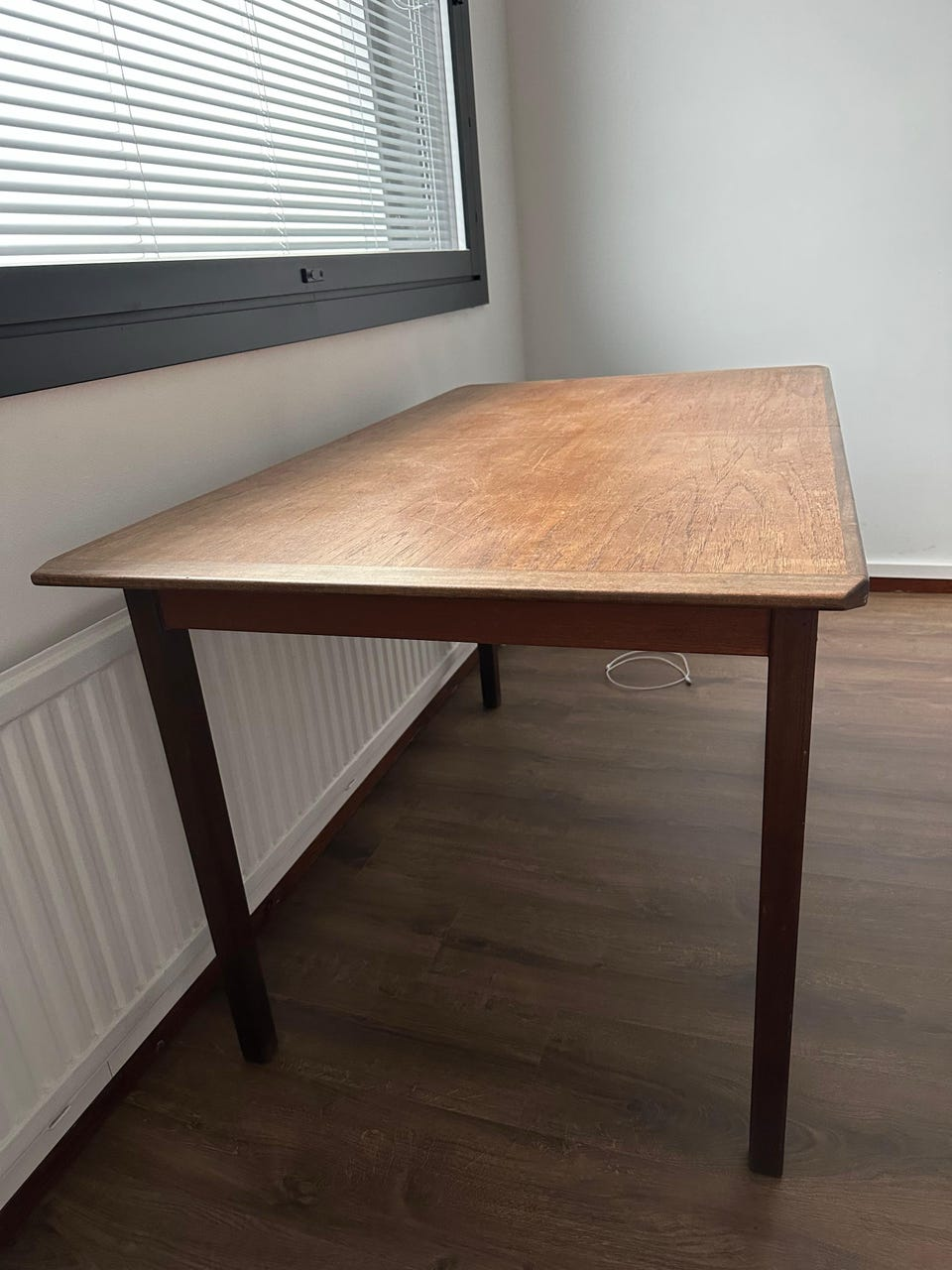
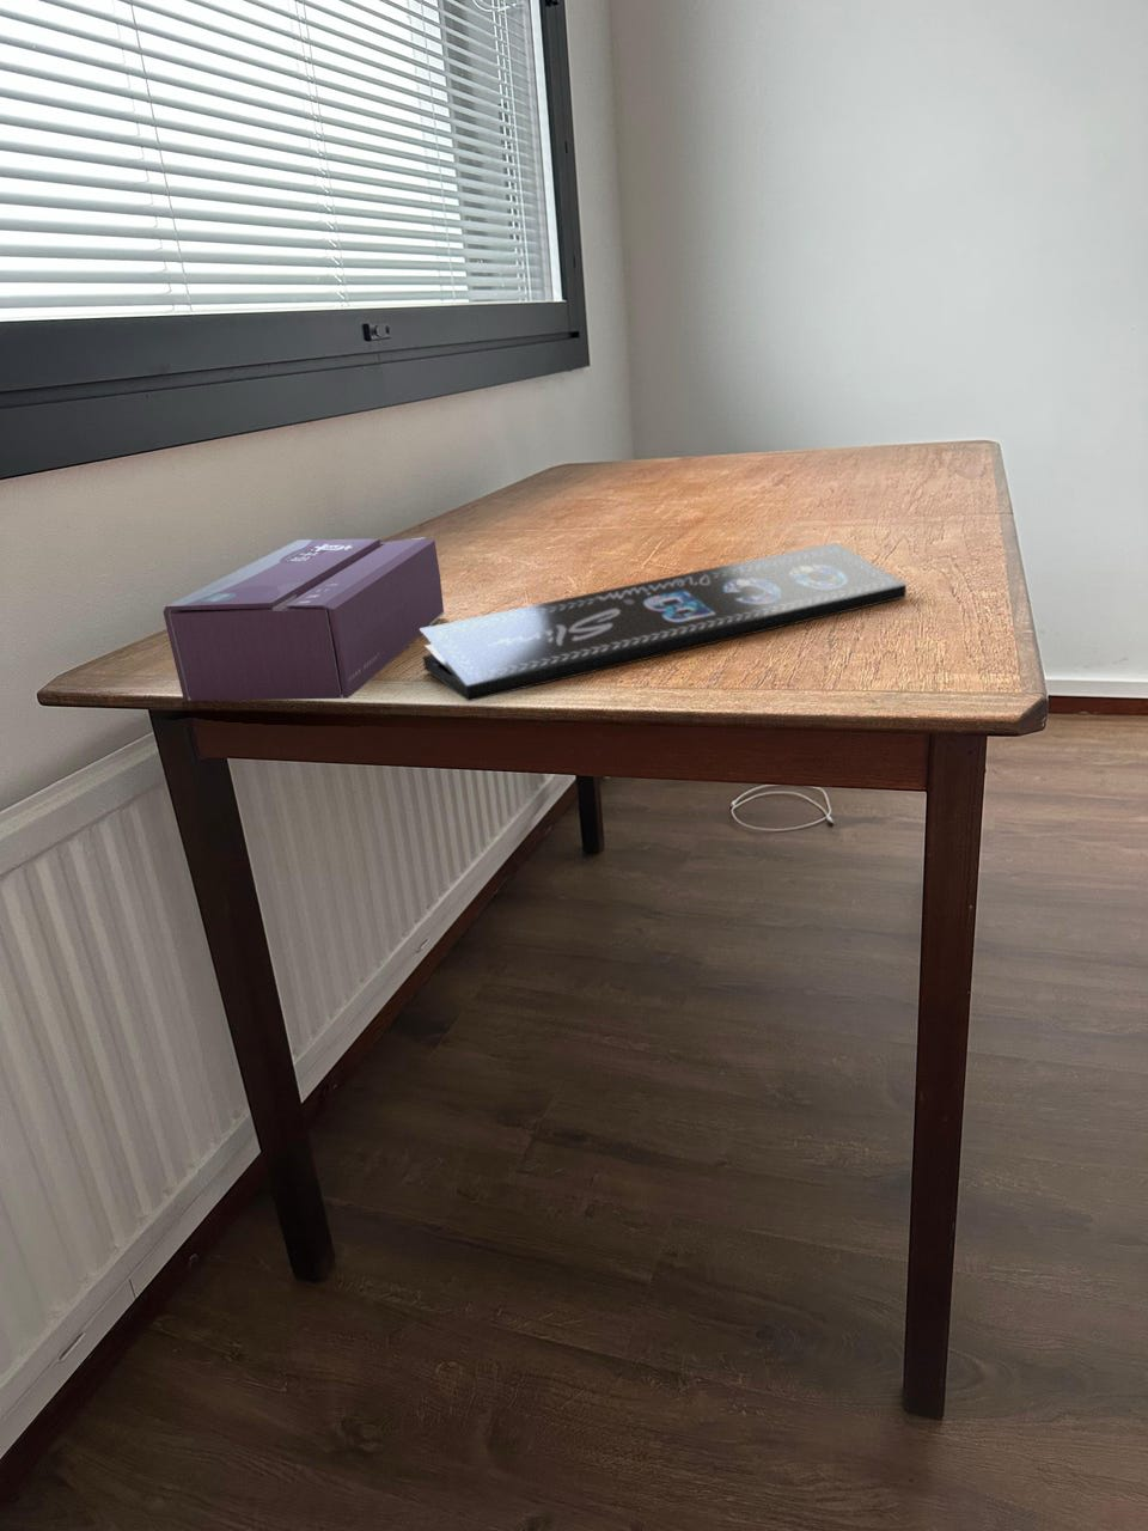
+ tissue box [163,536,445,702]
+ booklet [420,541,908,702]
